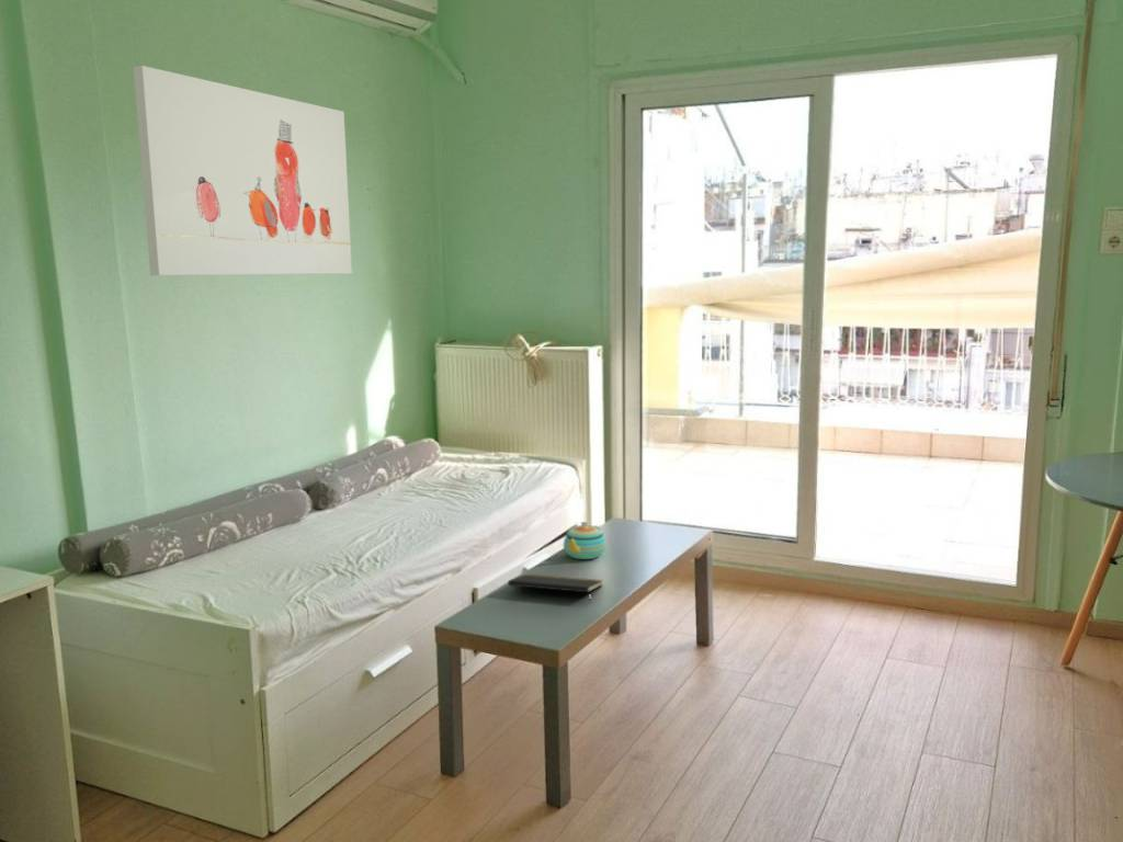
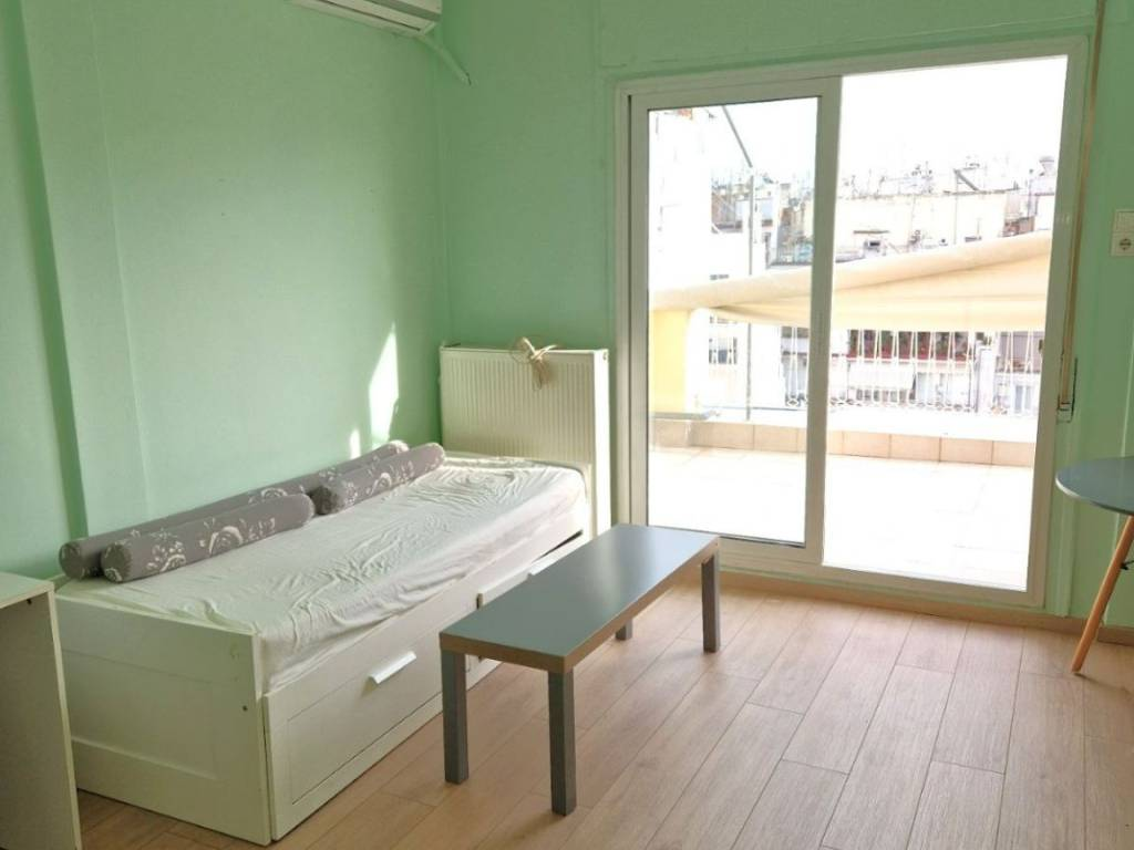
- wall art [133,65,353,276]
- notepad [507,573,604,604]
- teapot [563,521,608,560]
